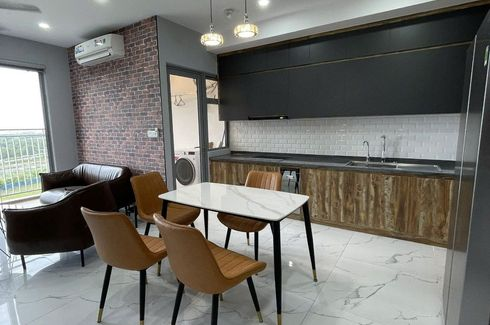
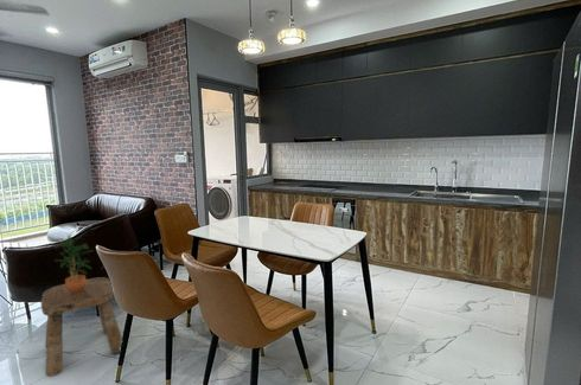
+ potted plant [53,233,94,294]
+ stool [40,276,123,378]
